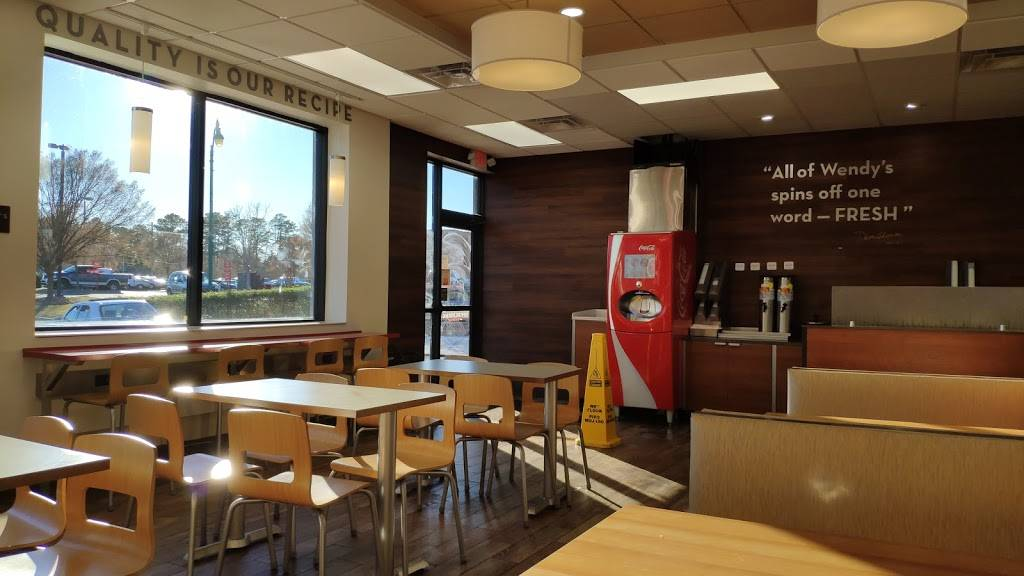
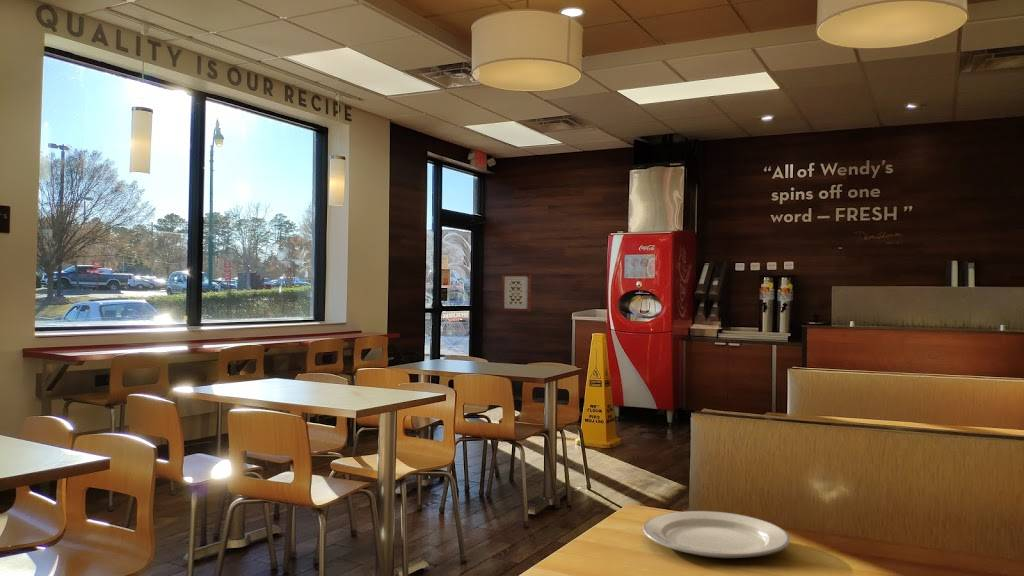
+ wall art [501,273,532,312]
+ chinaware [642,510,791,559]
